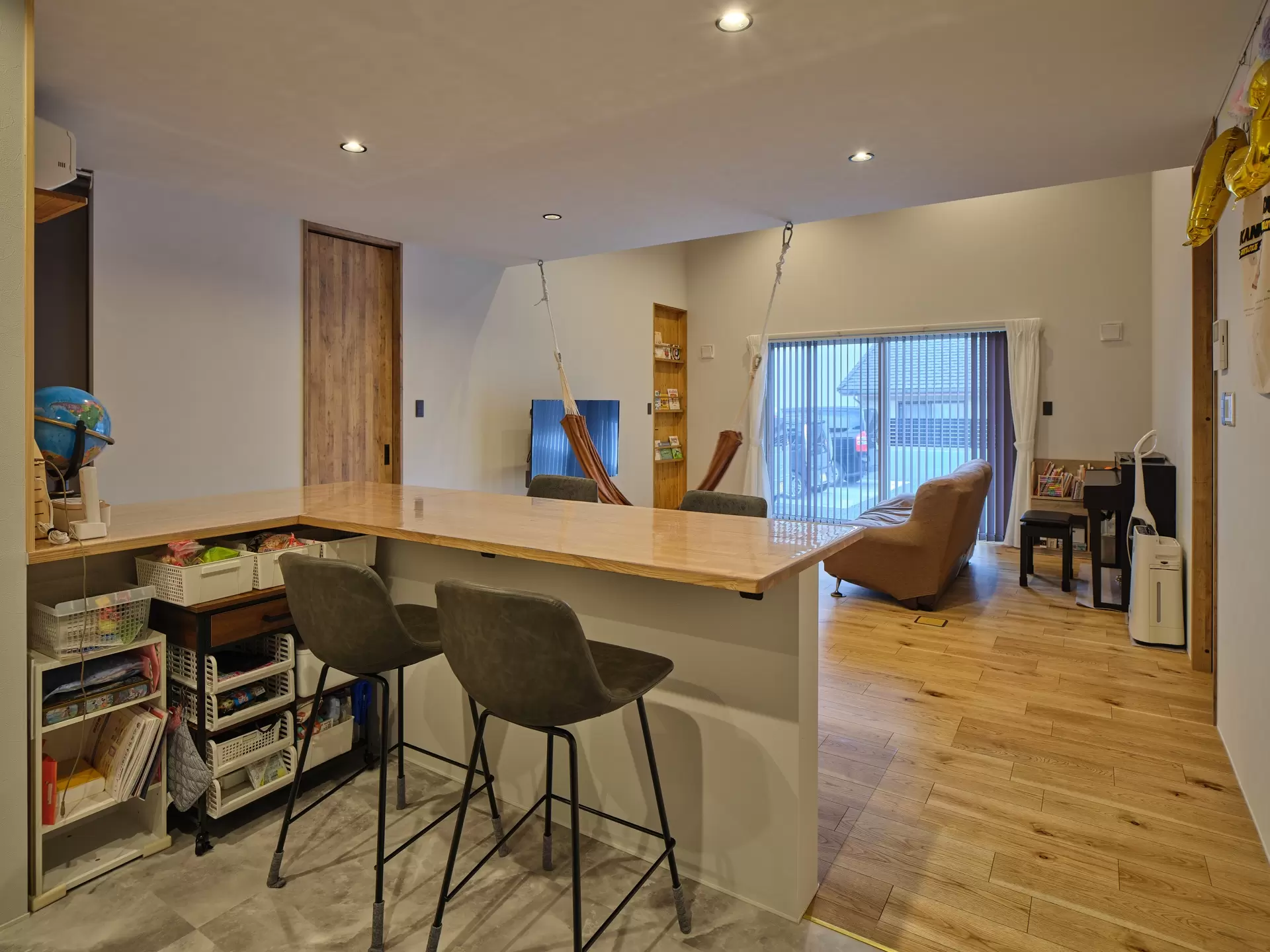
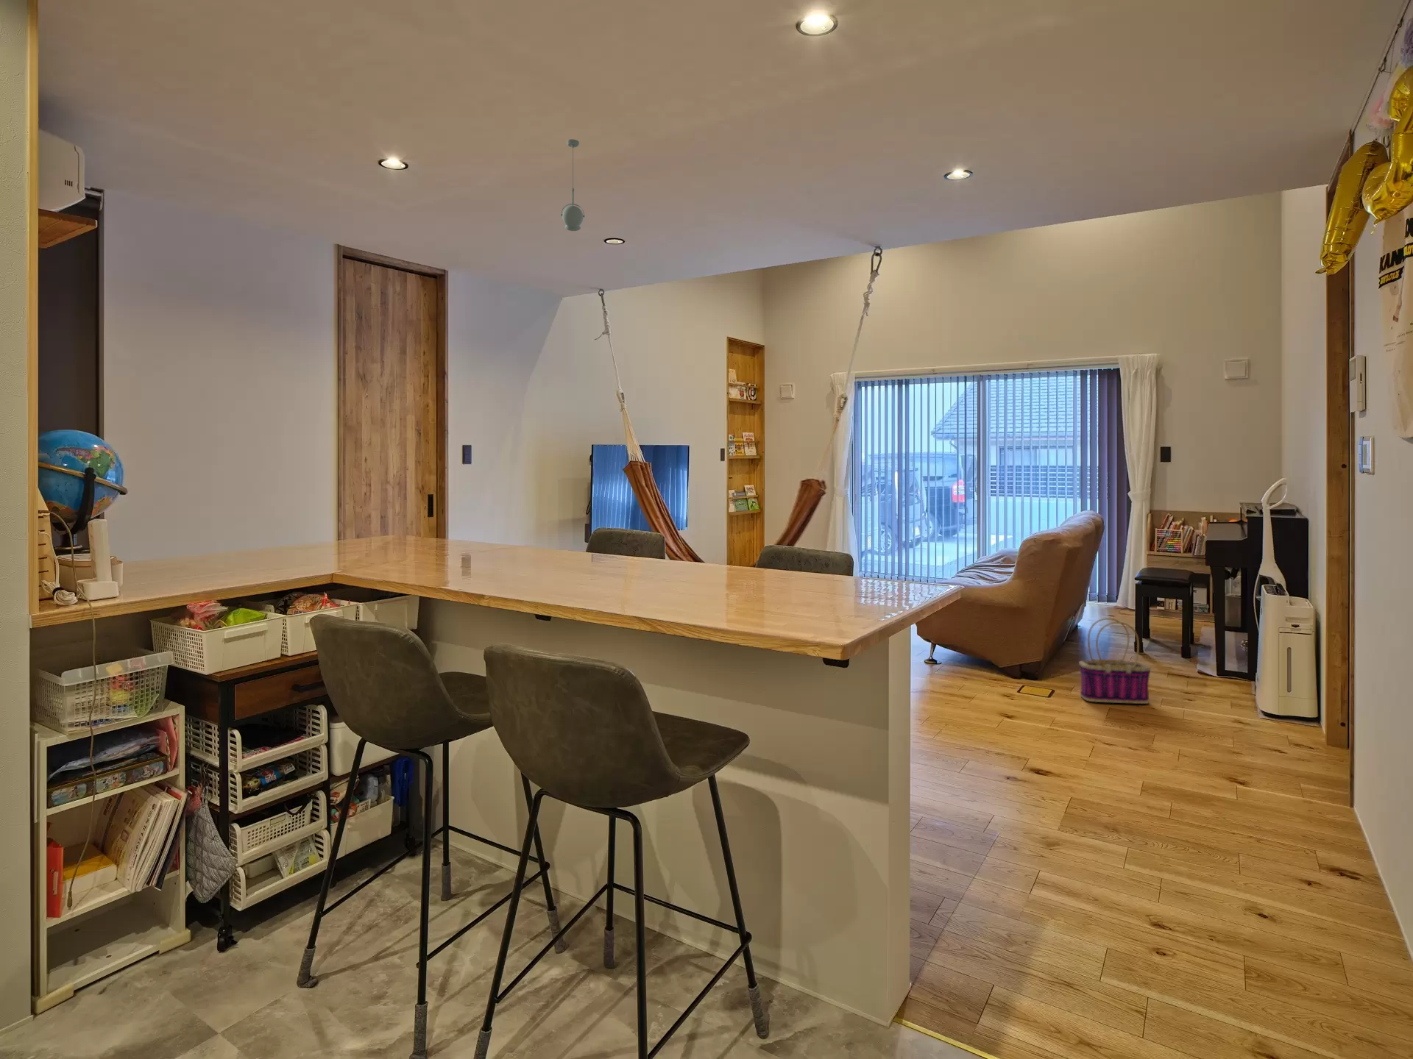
+ basket [1078,617,1152,704]
+ pendant light [560,138,585,231]
